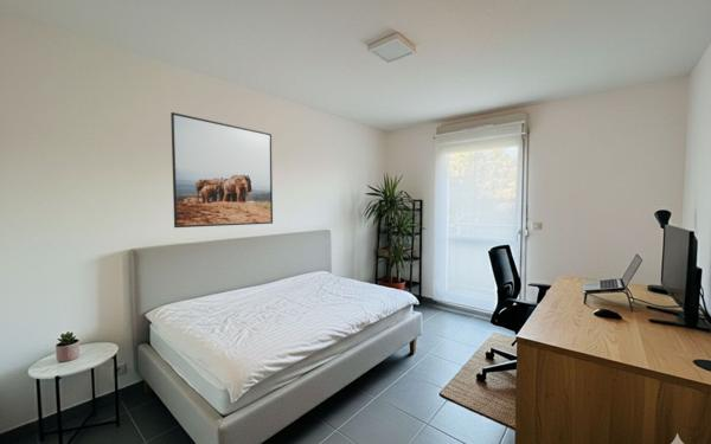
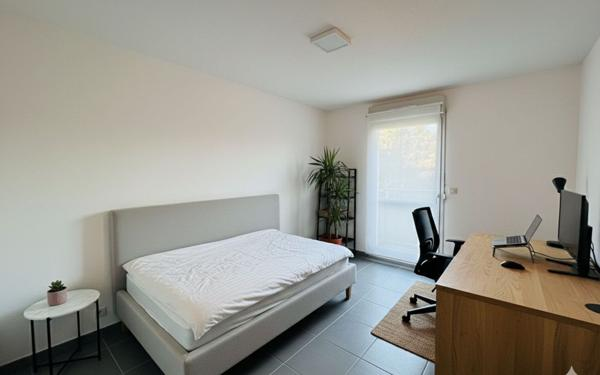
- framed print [169,111,274,229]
